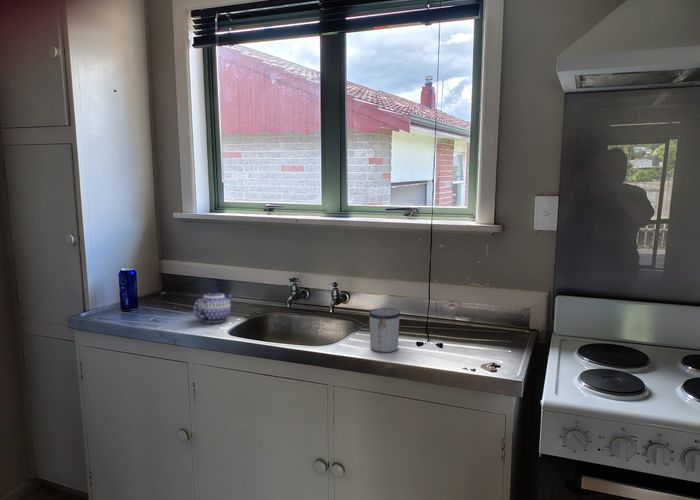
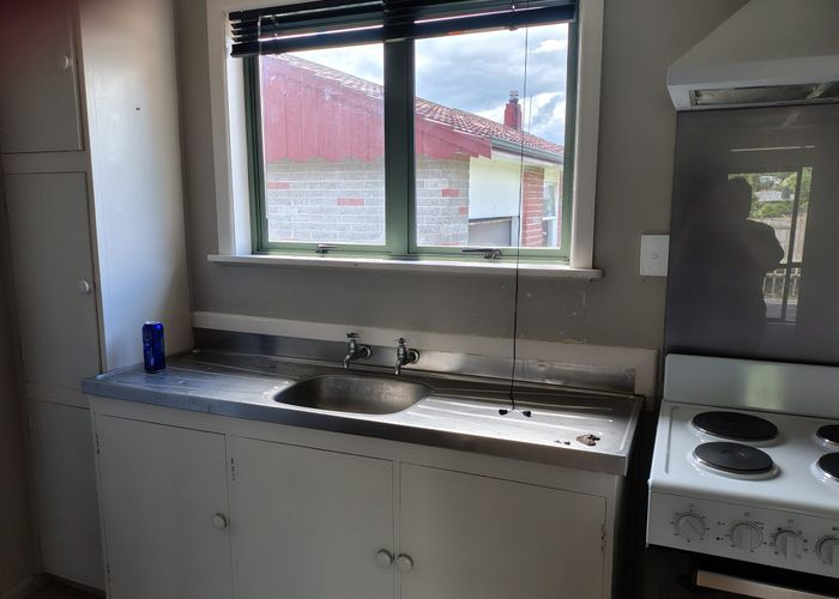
- teapot [192,288,233,324]
- mug [368,308,401,353]
